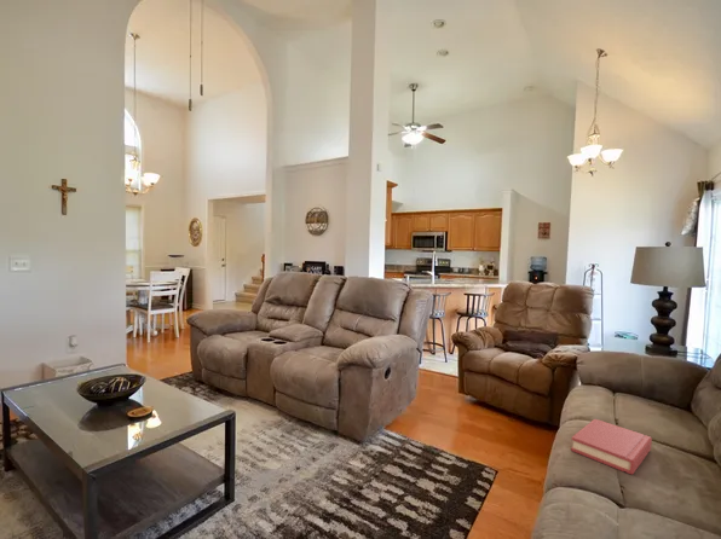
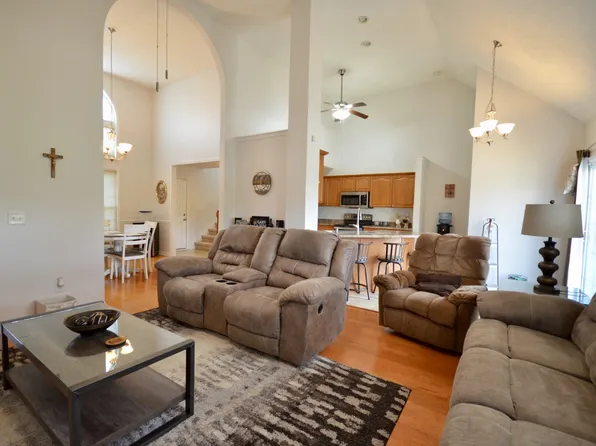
- hardback book [570,418,653,475]
